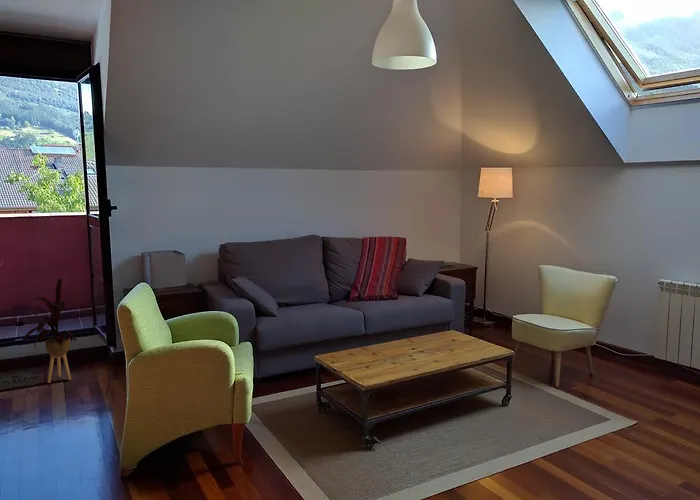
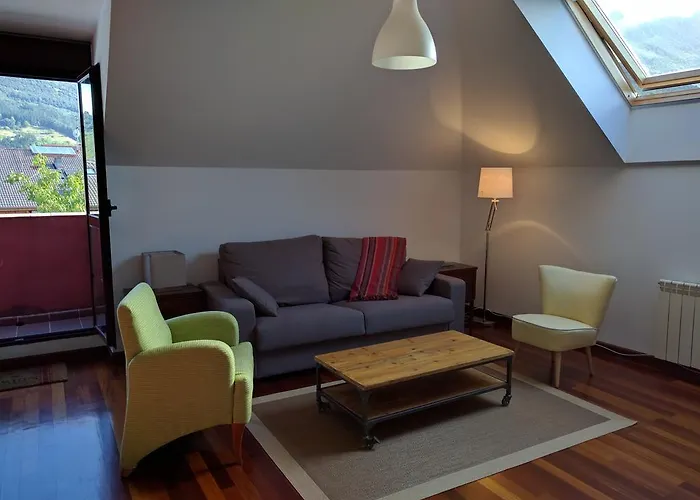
- house plant [20,278,81,384]
